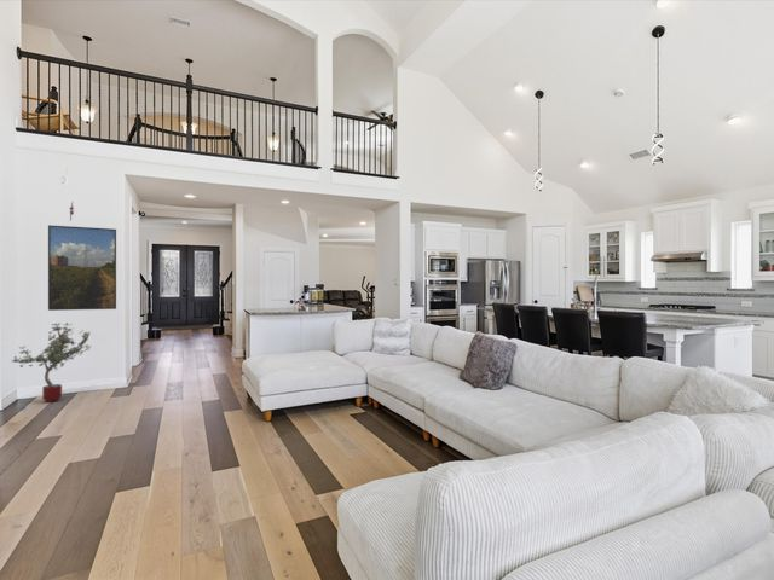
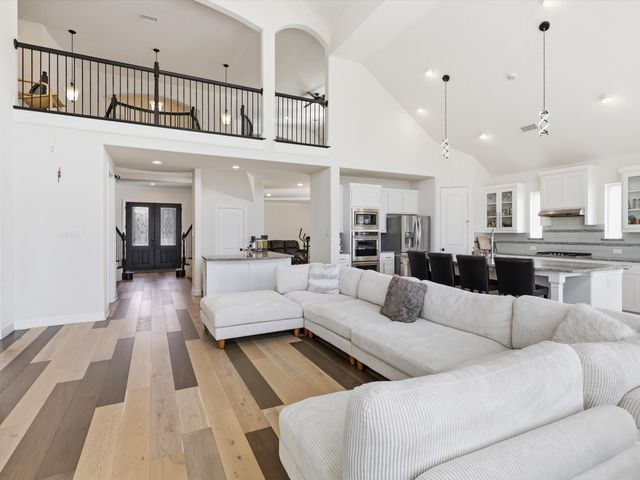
- potted tree [11,321,92,404]
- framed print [47,224,117,312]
